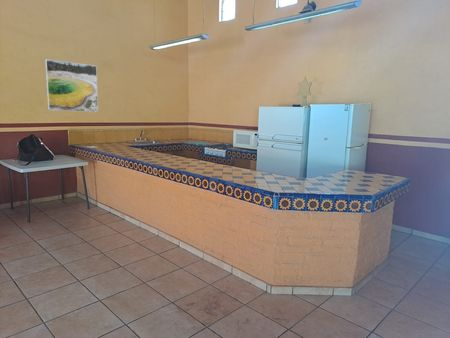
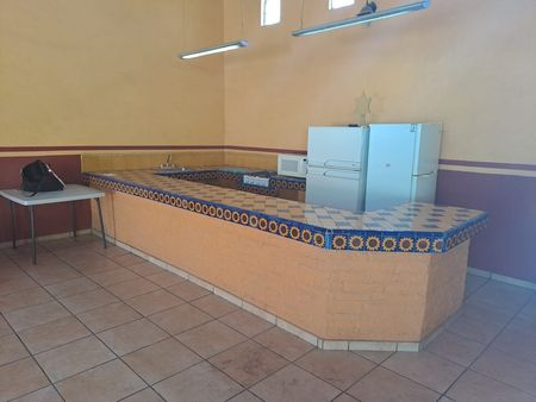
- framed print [45,58,99,113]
